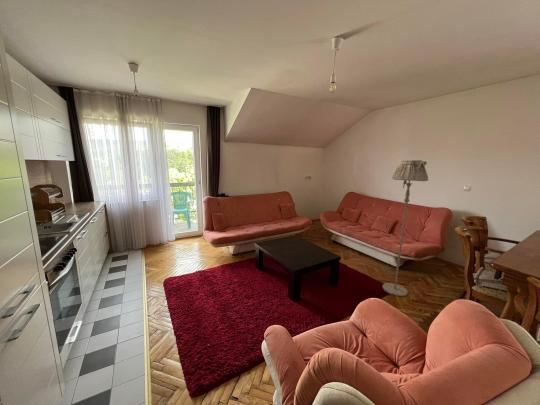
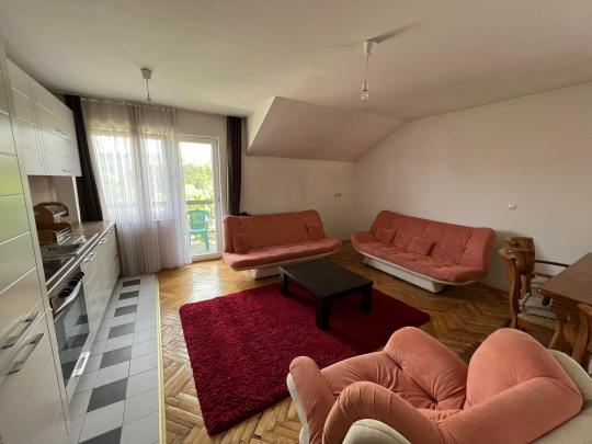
- floor lamp [382,159,429,297]
